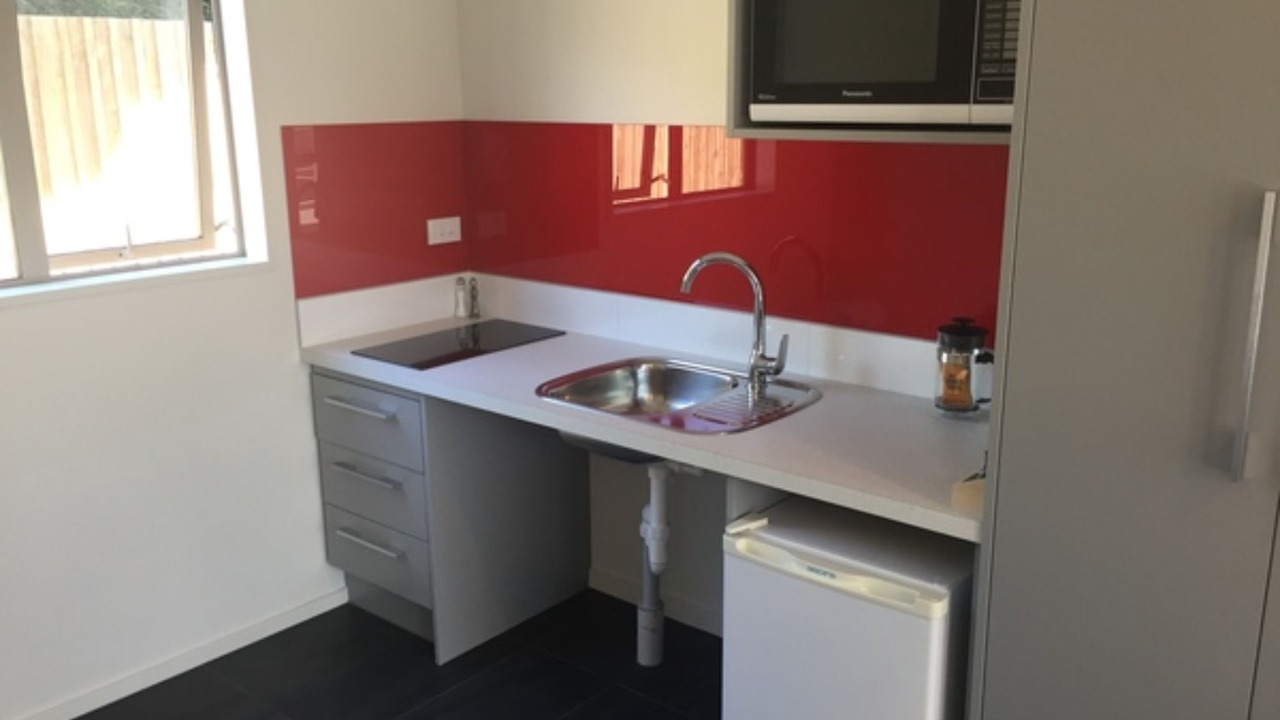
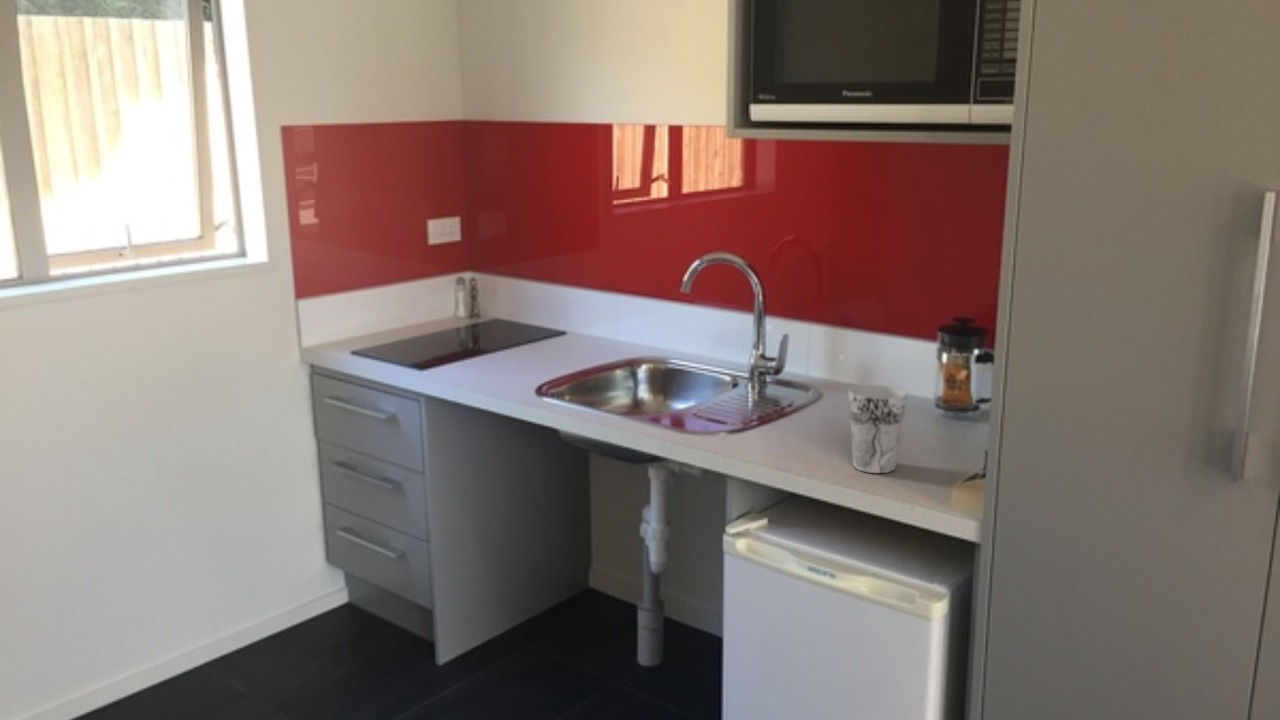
+ cup [847,384,908,474]
